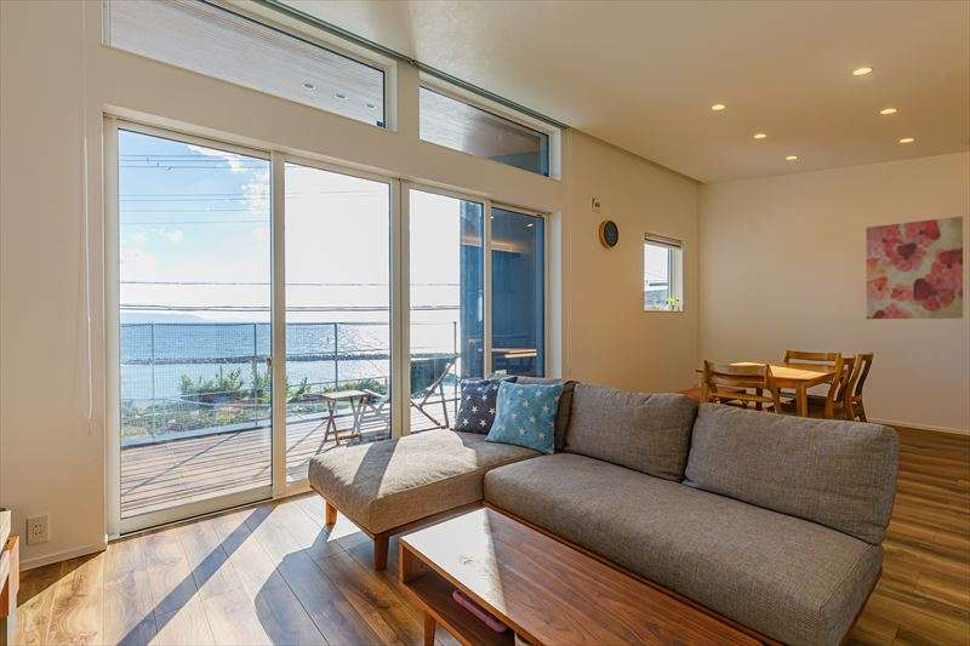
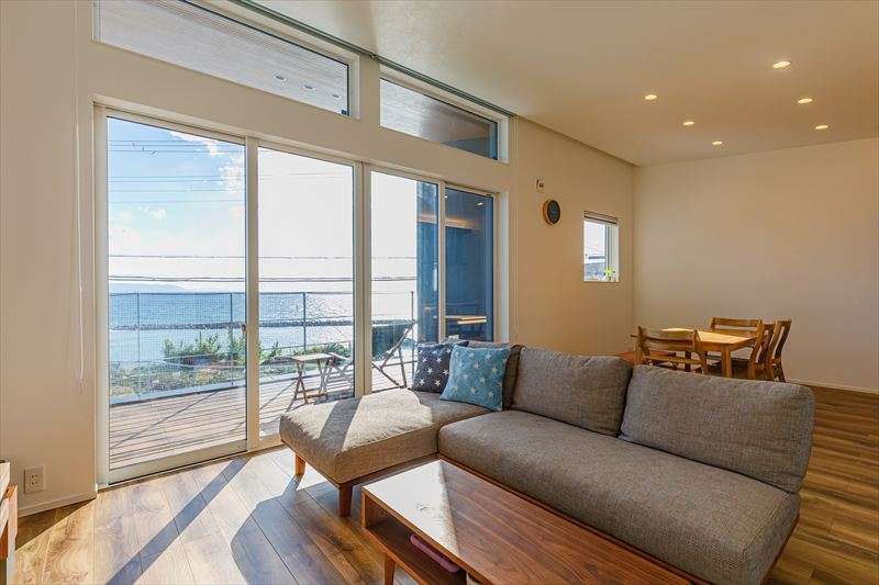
- wall art [865,216,964,320]
